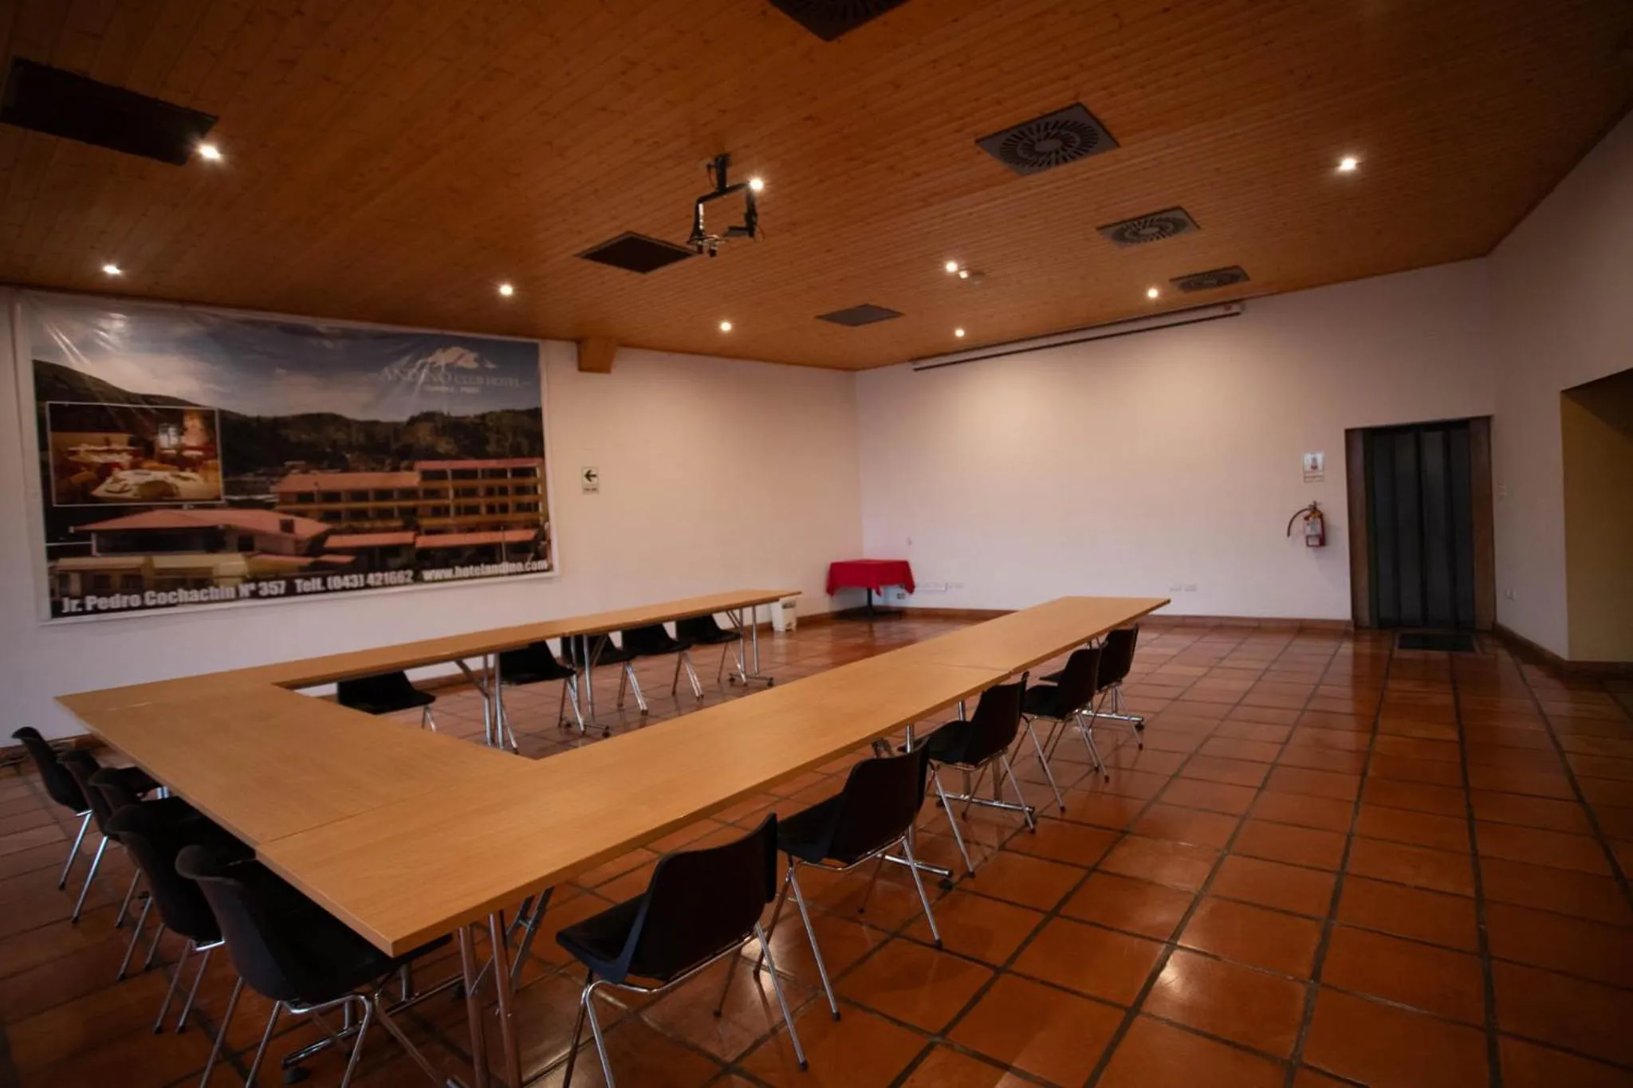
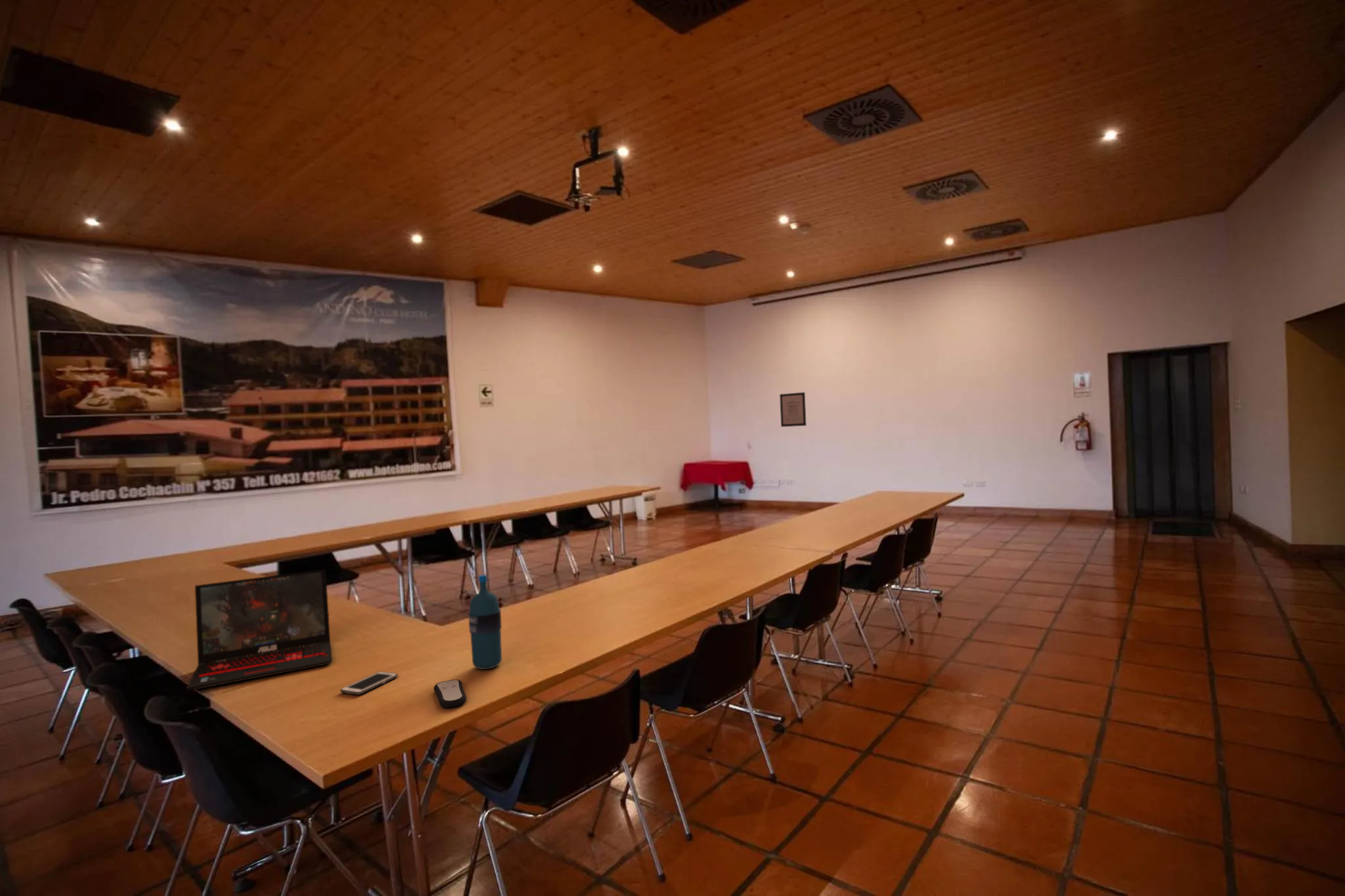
+ water bottle [468,574,502,670]
+ wall art [779,391,807,427]
+ laptop [185,568,333,691]
+ remote control [433,679,467,709]
+ cell phone [340,671,399,696]
